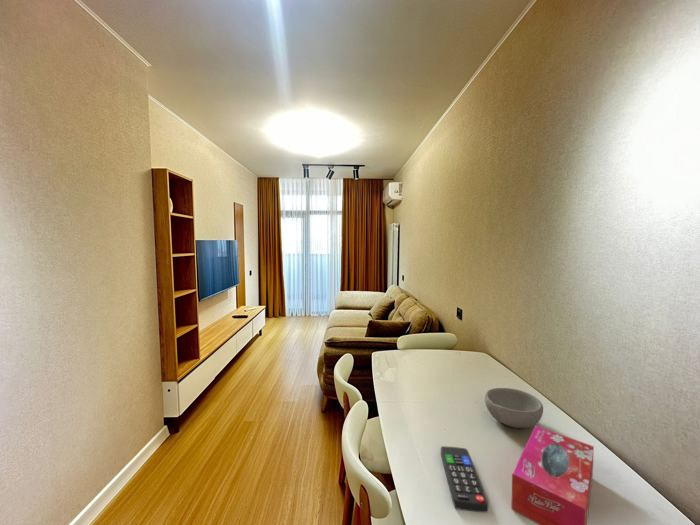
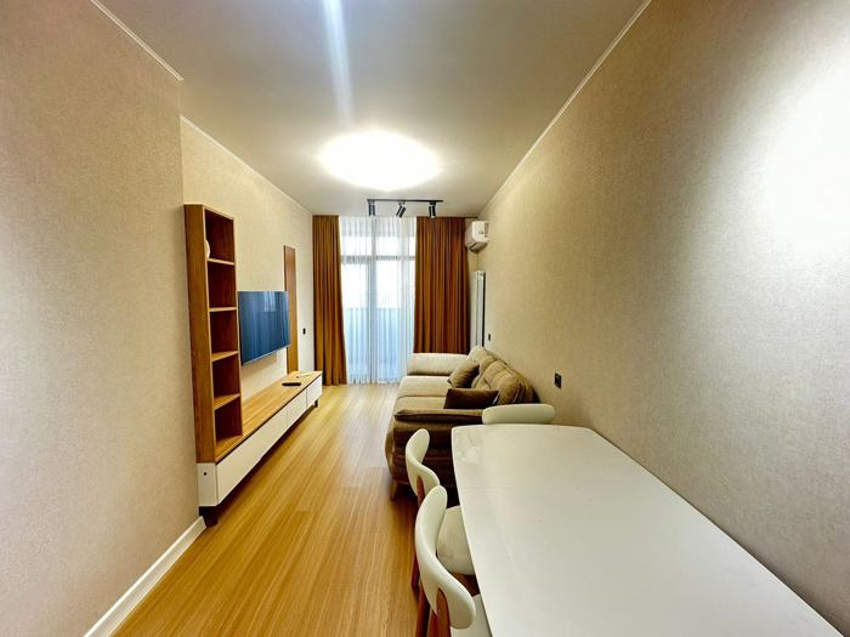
- remote control [440,445,489,513]
- tissue box [510,425,595,525]
- bowl [484,387,544,429]
